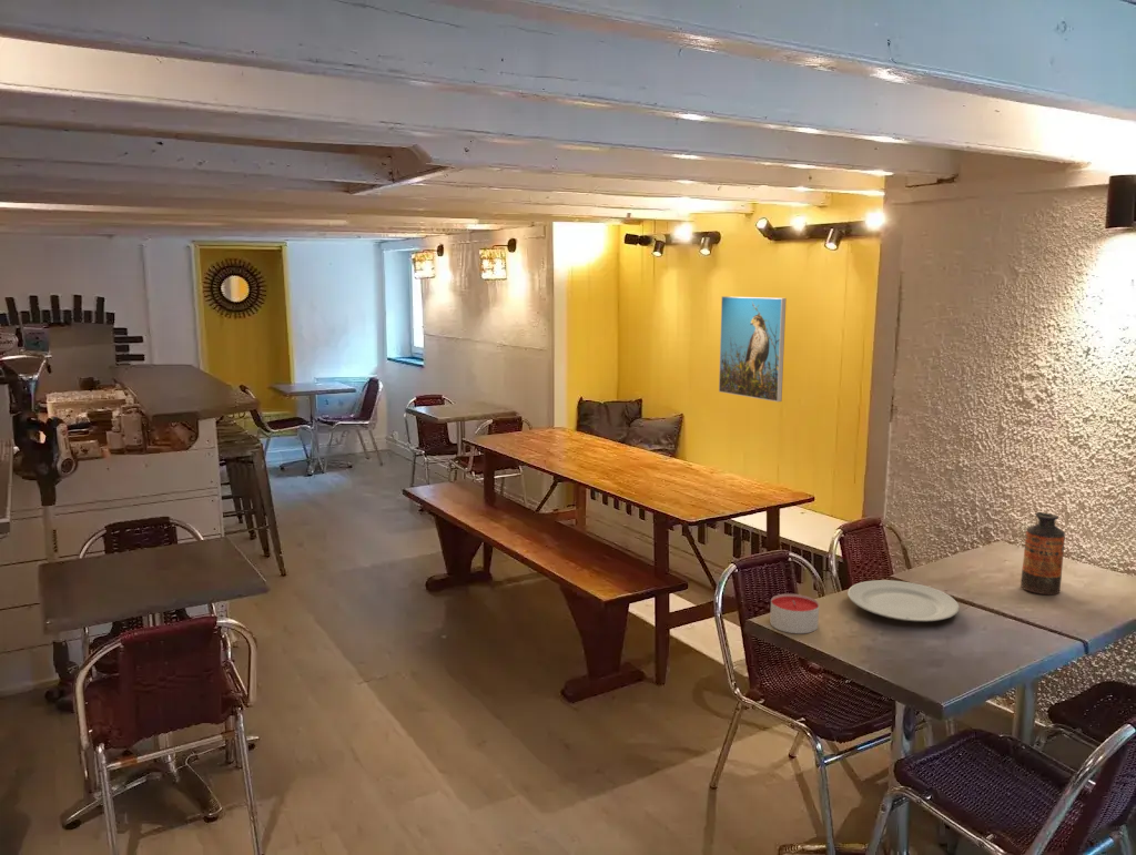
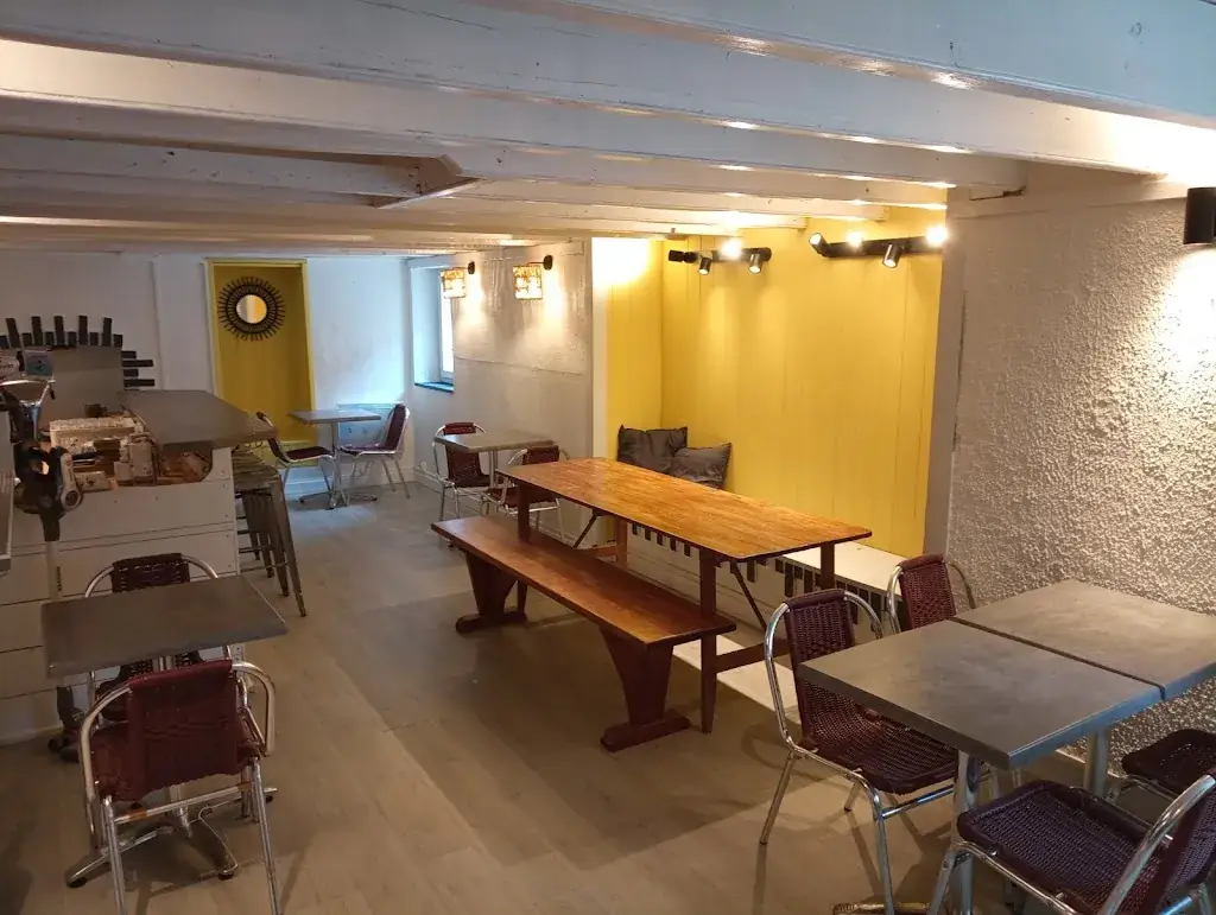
- chinaware [846,579,960,622]
- bottle [1020,511,1066,596]
- candle [769,593,820,634]
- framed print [718,295,788,403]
